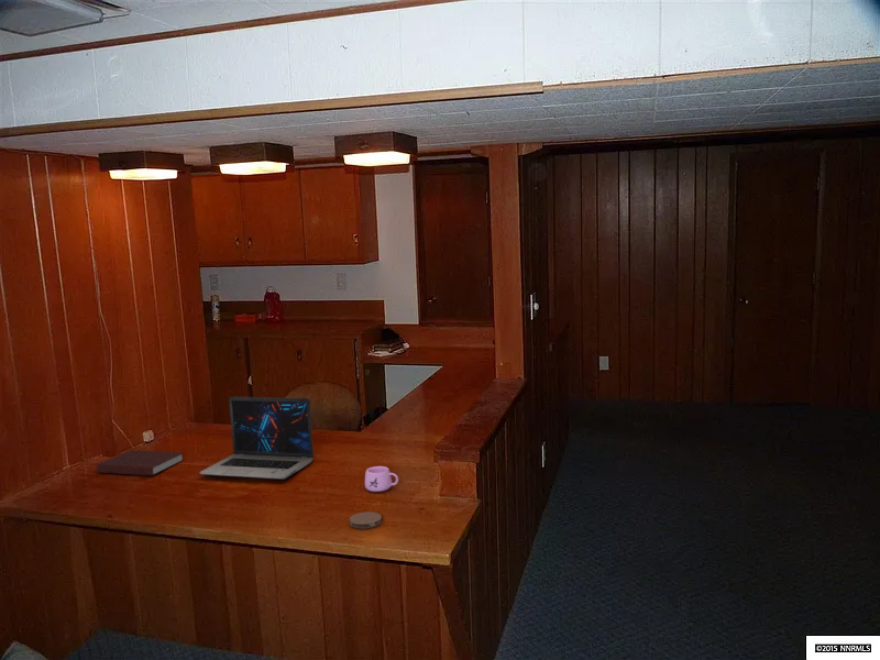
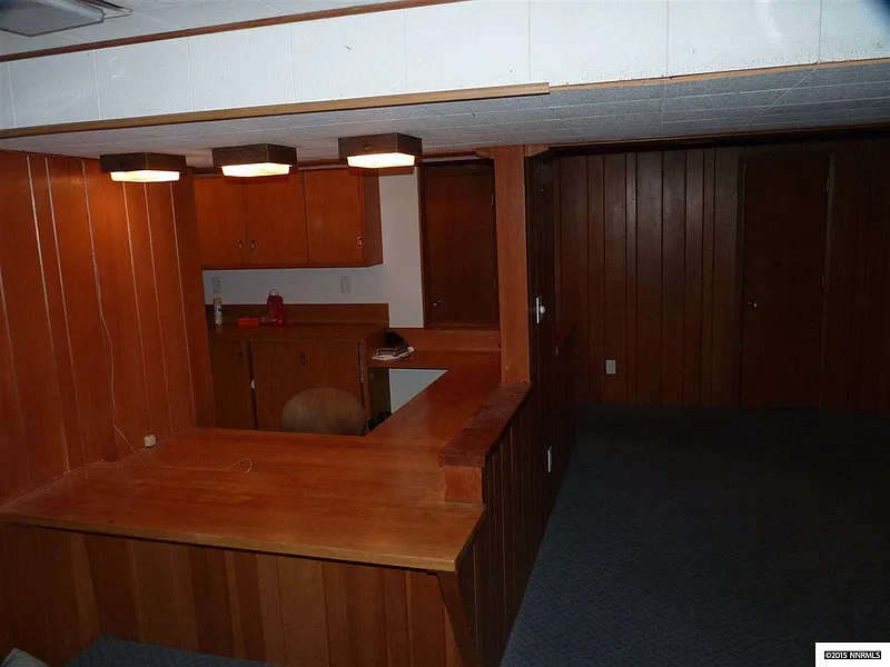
- notebook [96,449,185,476]
- coaster [349,510,383,530]
- mug [364,465,399,493]
- laptop [199,396,315,481]
